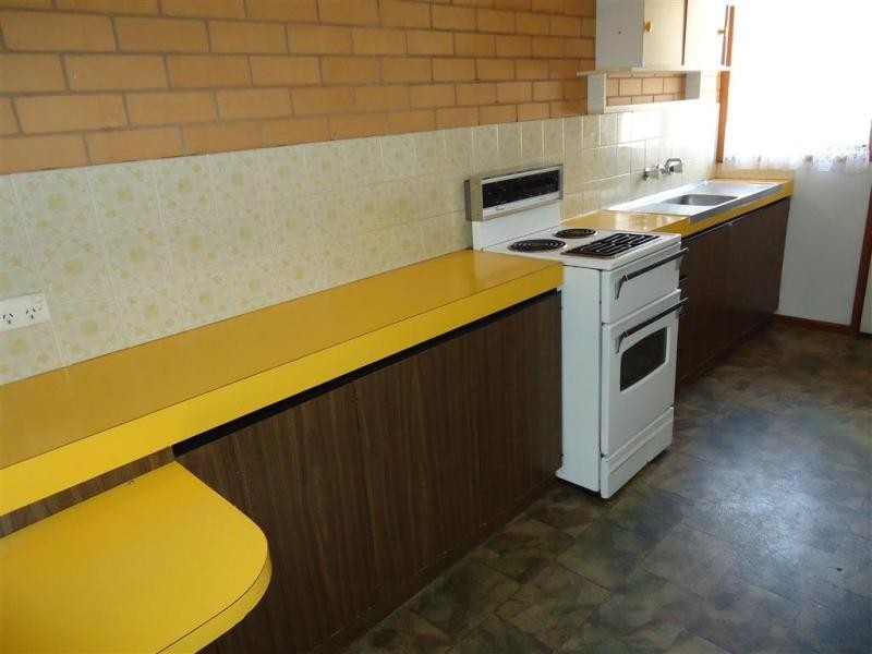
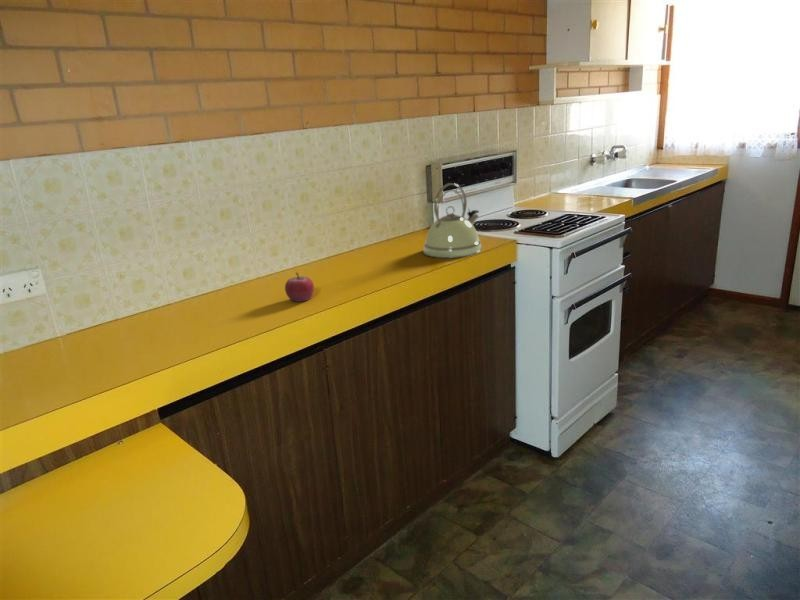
+ kettle [422,182,483,259]
+ fruit [284,271,315,303]
